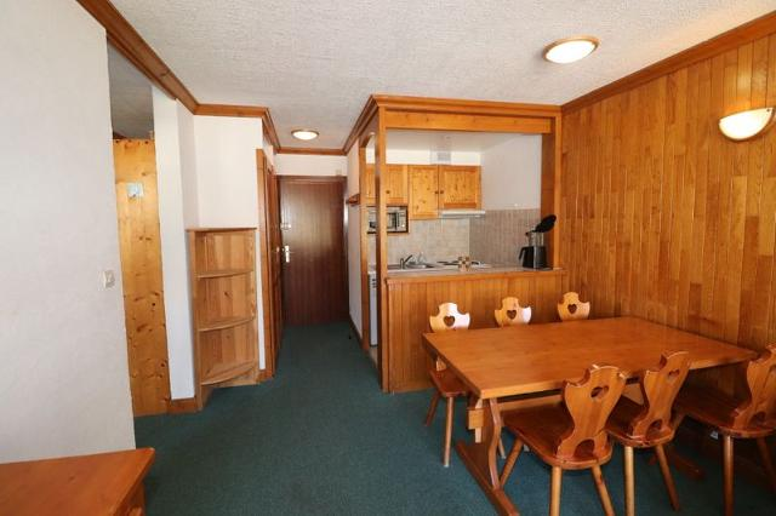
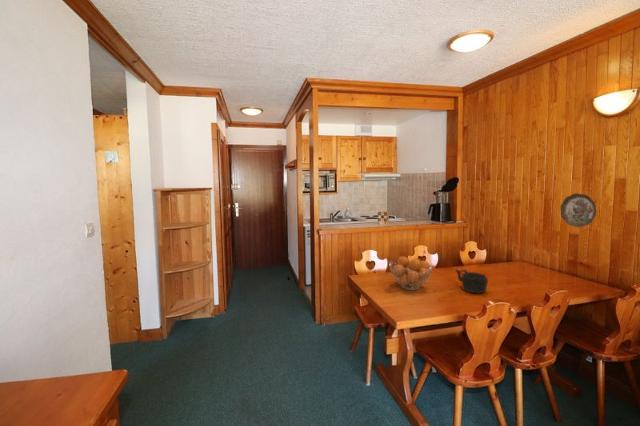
+ decorative plate [559,193,597,228]
+ fruit basket [389,255,433,291]
+ teapot [455,268,489,294]
